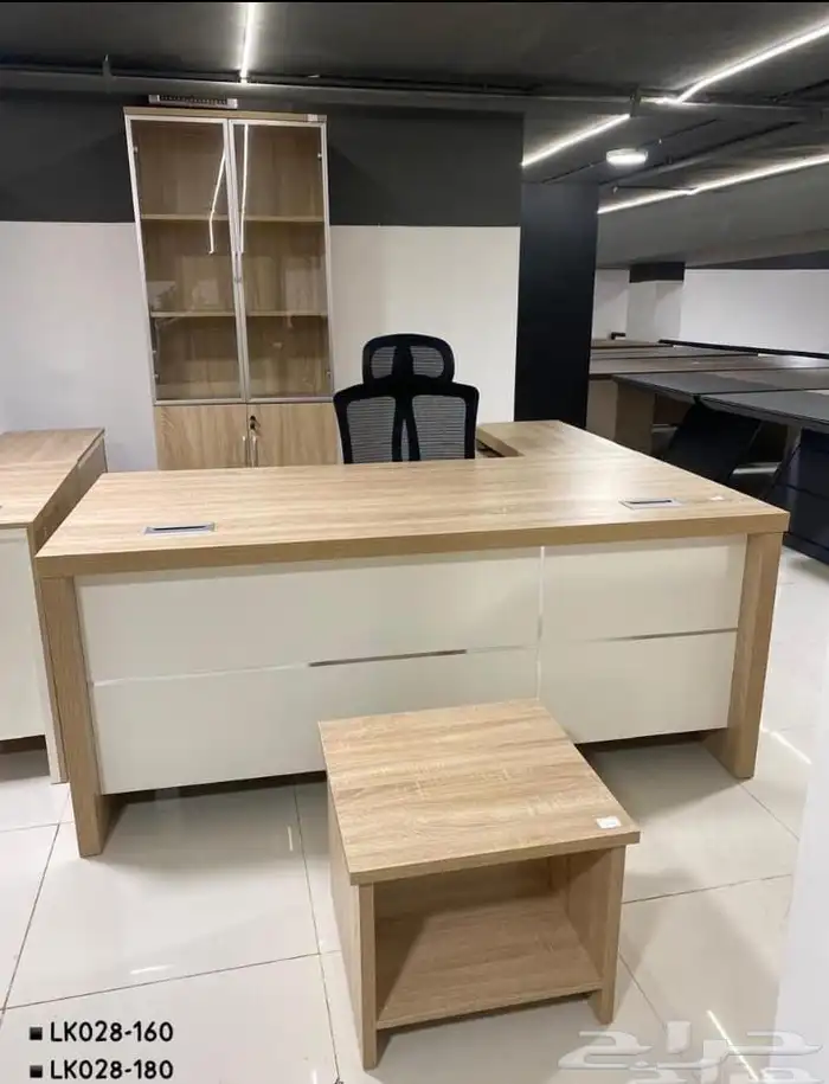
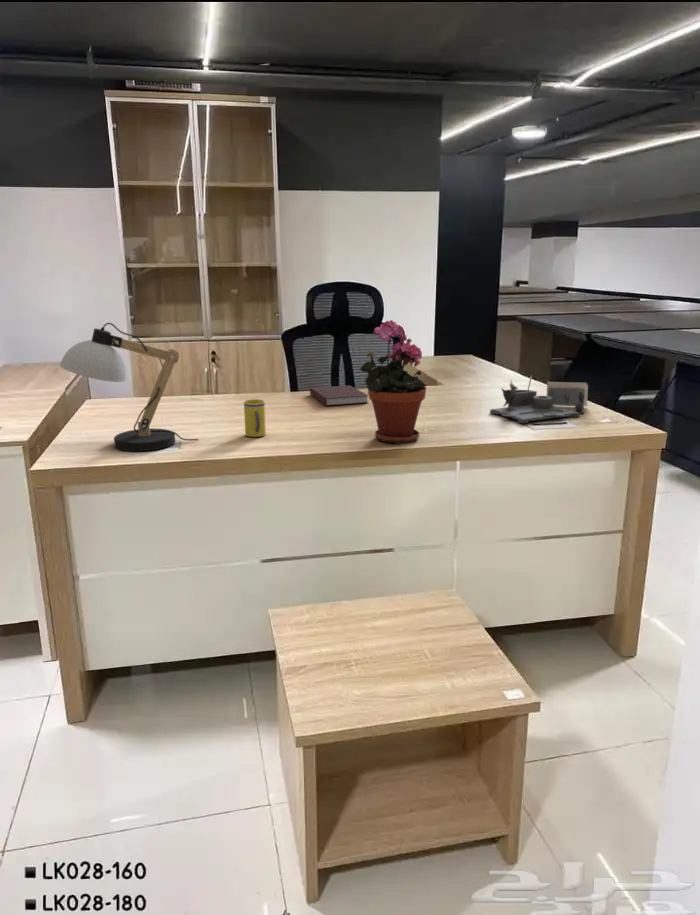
+ desk organizer [489,374,589,424]
+ desk lamp [59,322,199,452]
+ potted plant [358,319,427,444]
+ notebook [309,385,370,407]
+ mug [243,398,267,438]
